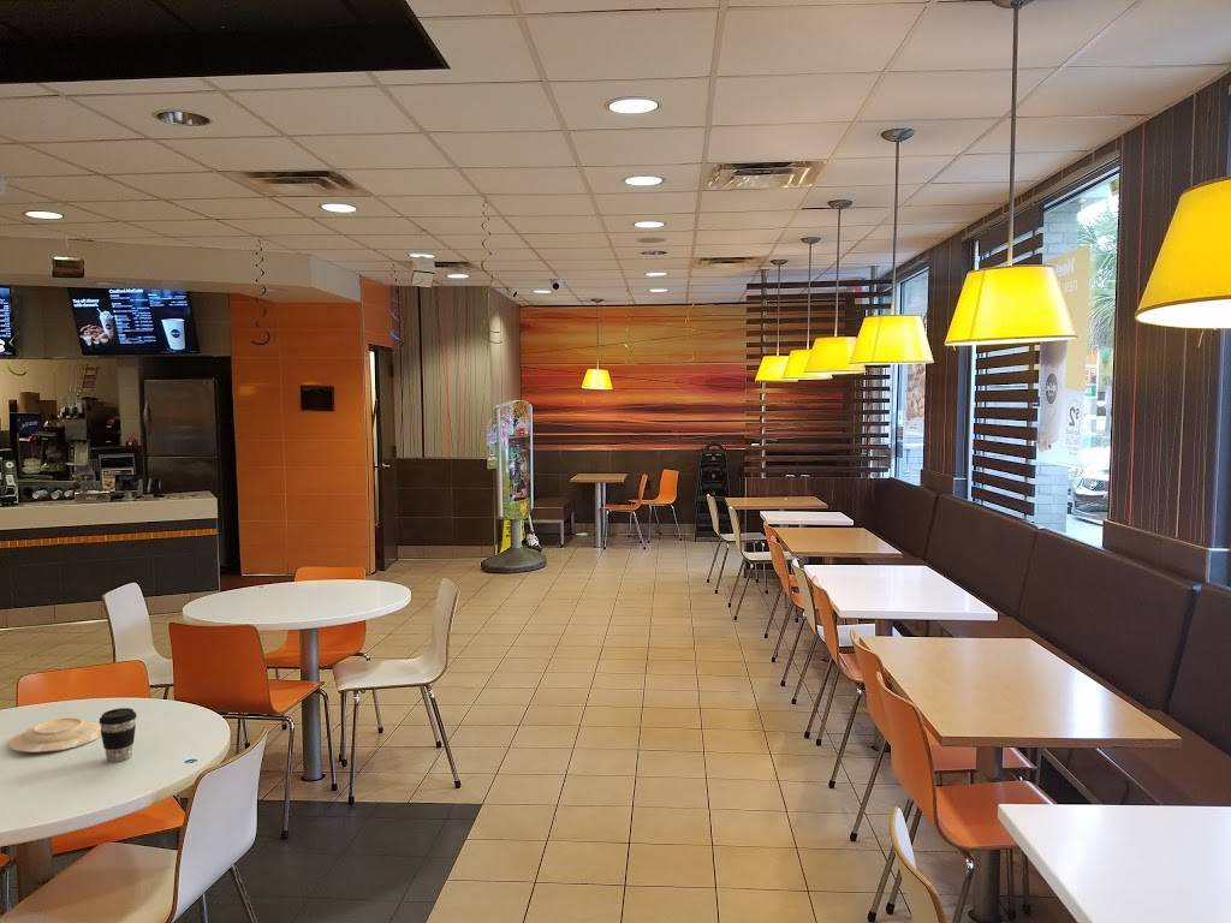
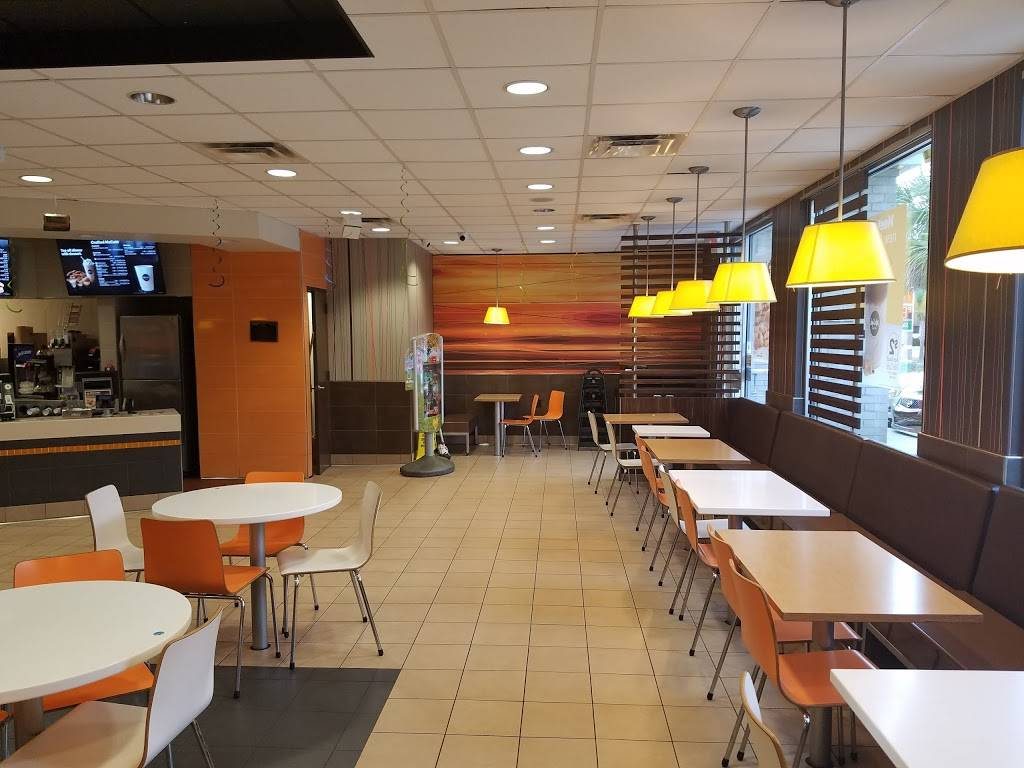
- plate [7,717,102,754]
- coffee cup [99,707,138,763]
